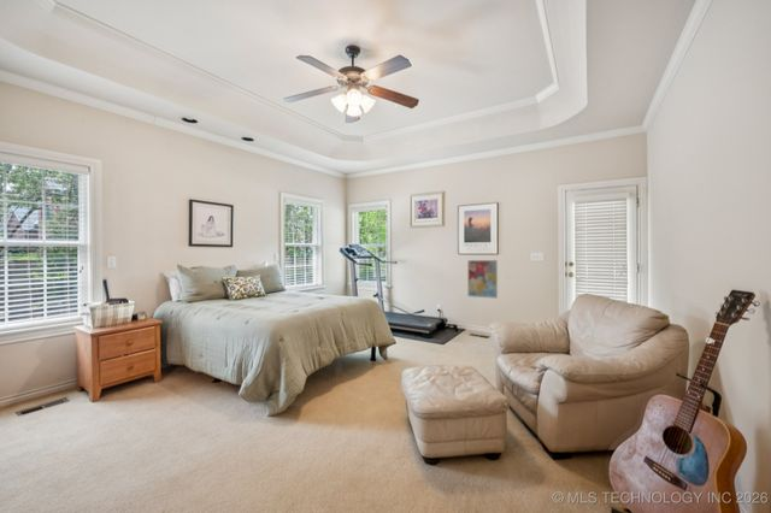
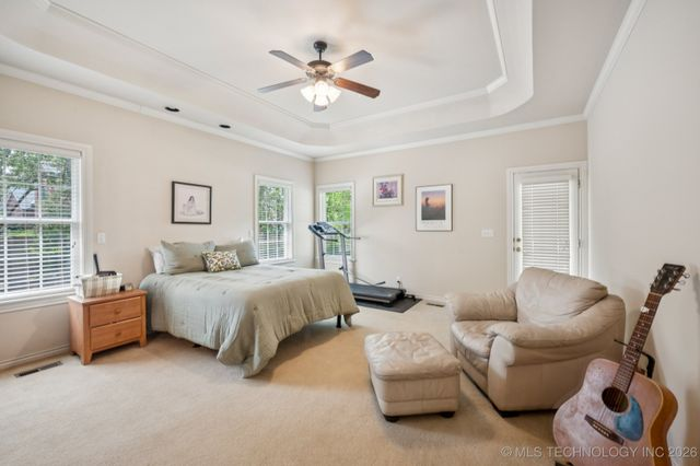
- wall art [466,259,499,300]
